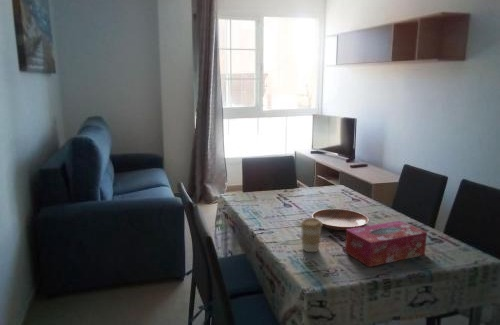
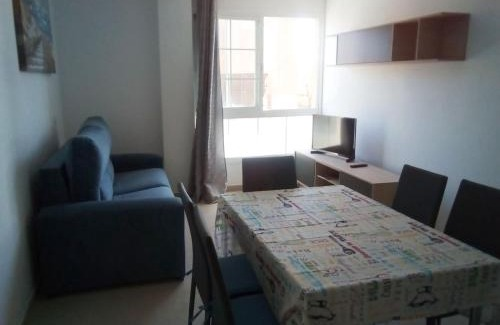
- tissue box [344,220,428,268]
- coffee cup [299,217,323,253]
- bowl [311,208,369,231]
